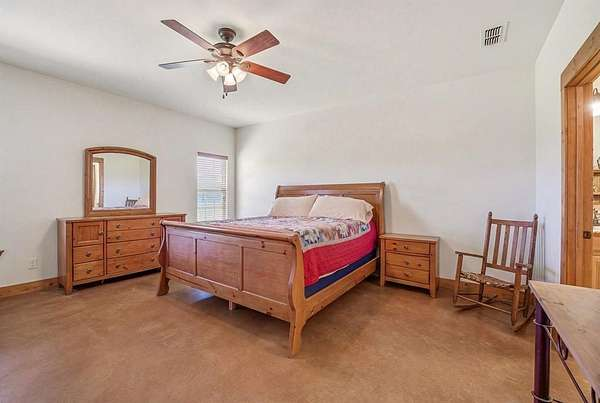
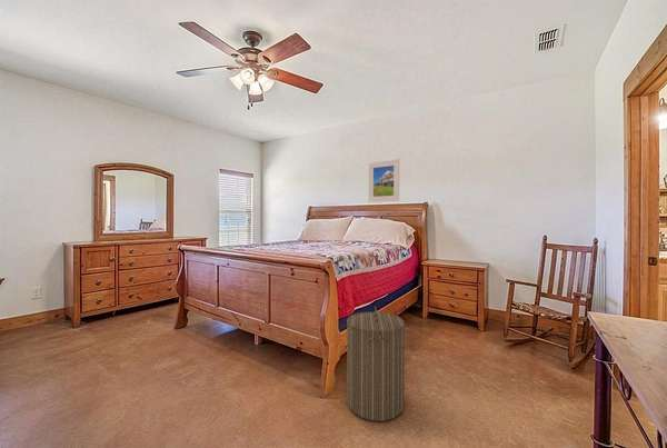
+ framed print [367,158,400,203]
+ laundry hamper [346,306,406,422]
